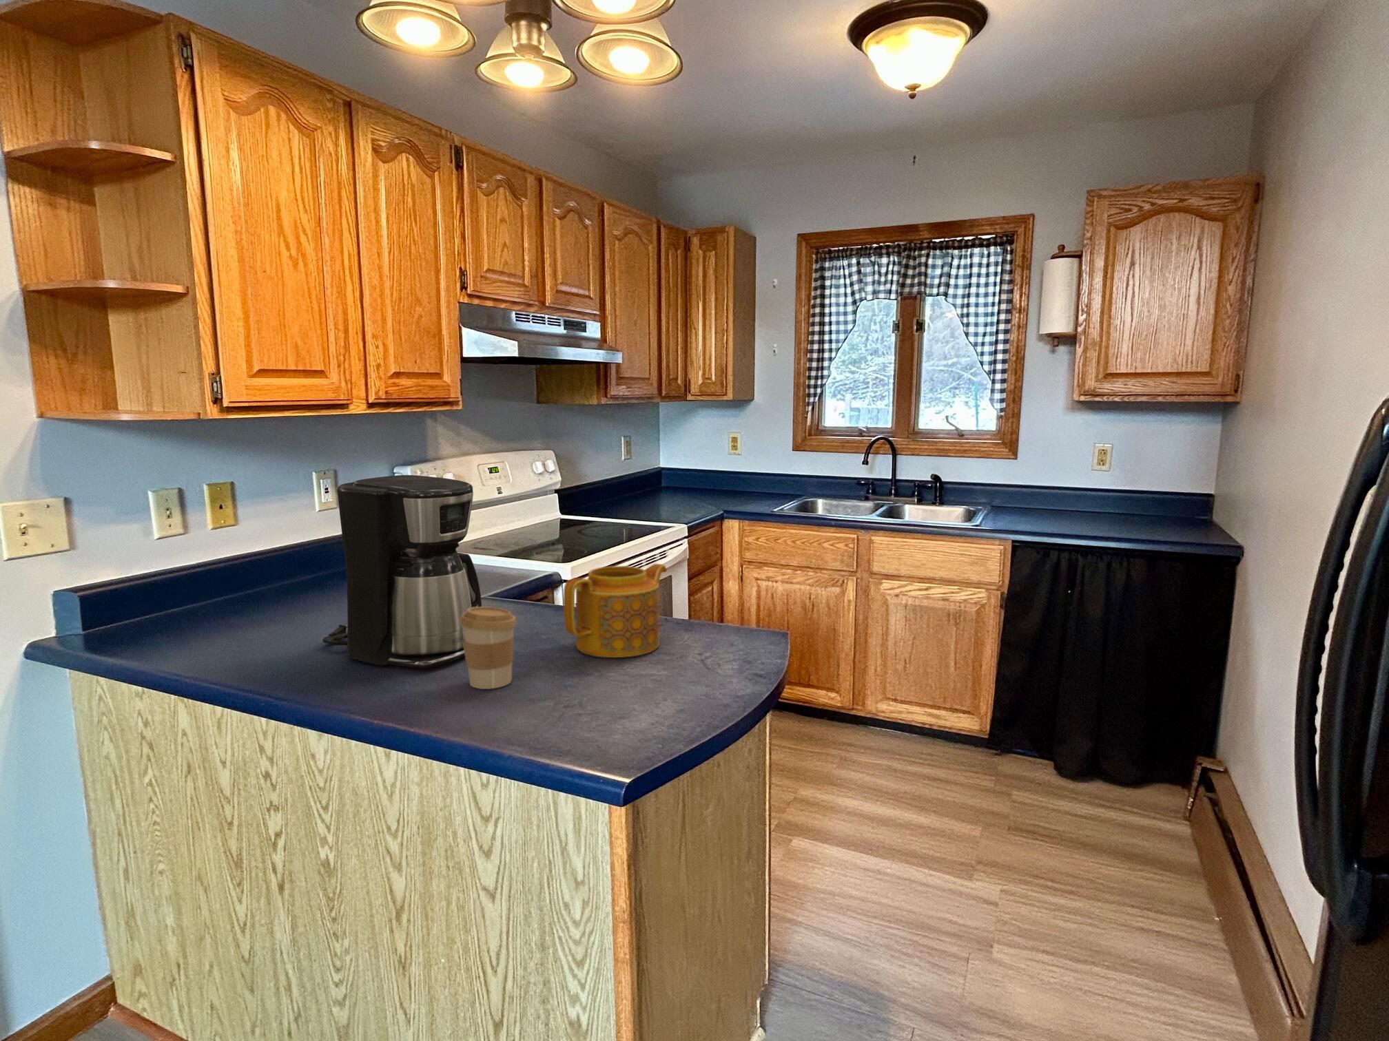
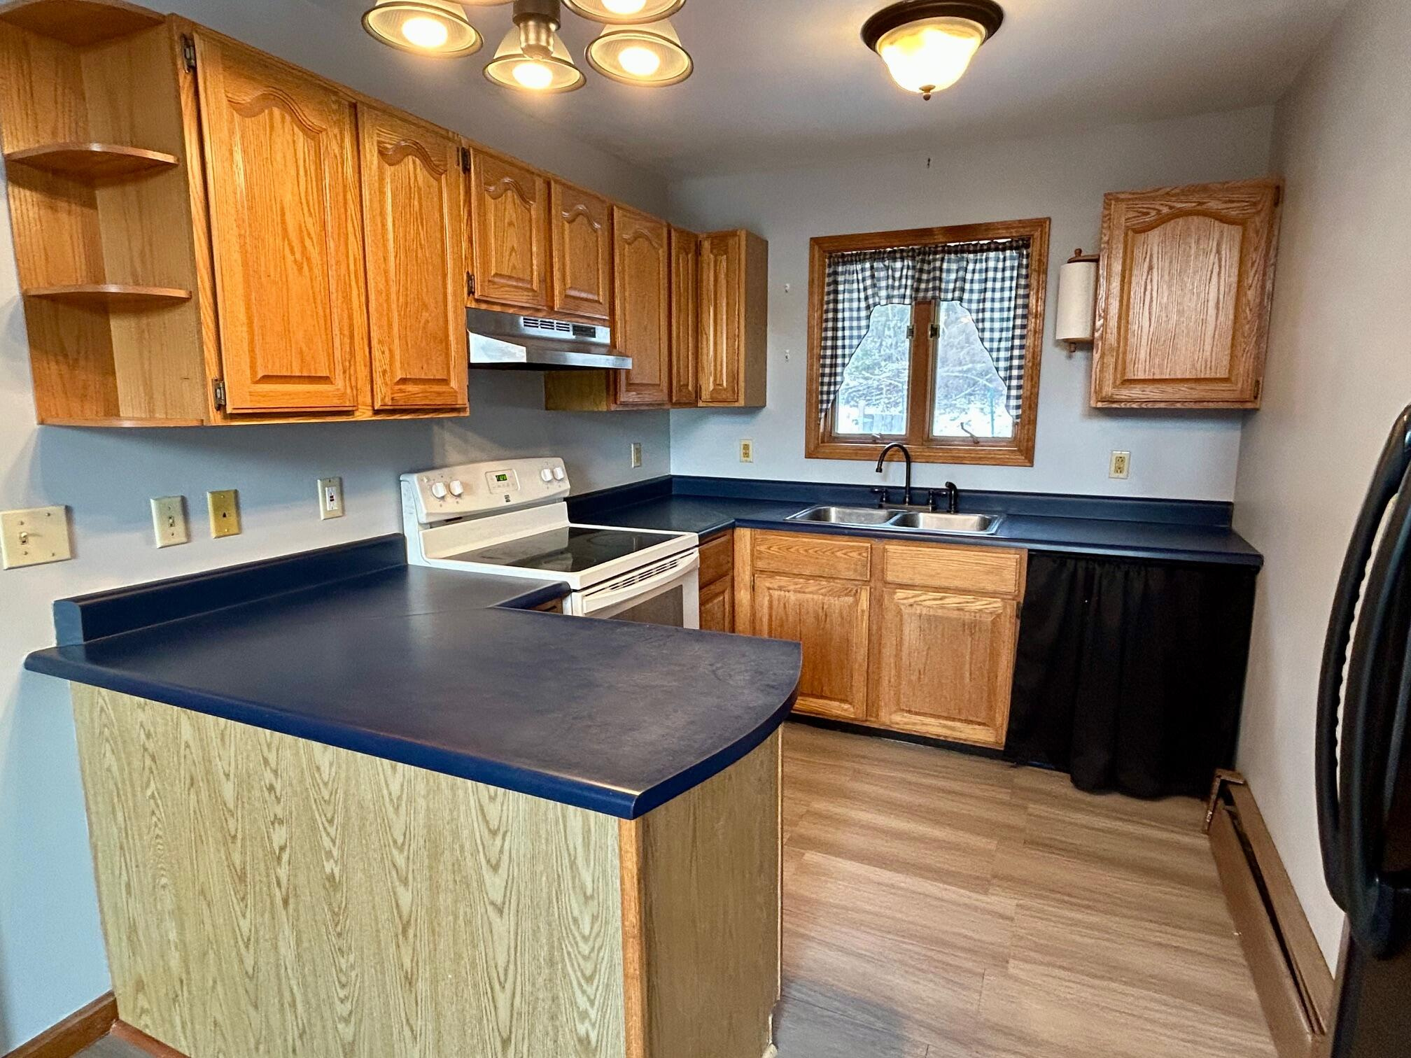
- coffee maker [322,475,482,670]
- teapot [563,562,667,658]
- coffee cup [460,607,517,690]
